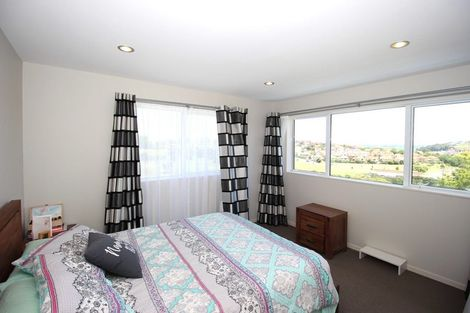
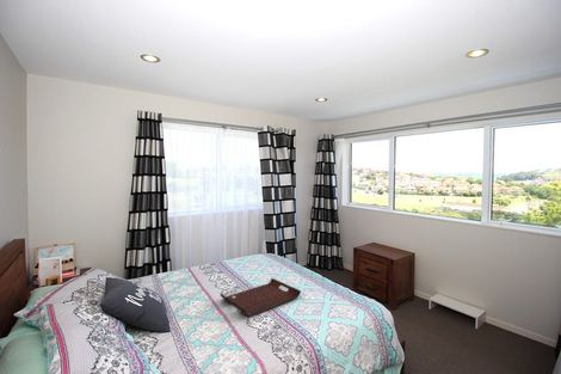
+ serving tray [218,277,302,317]
